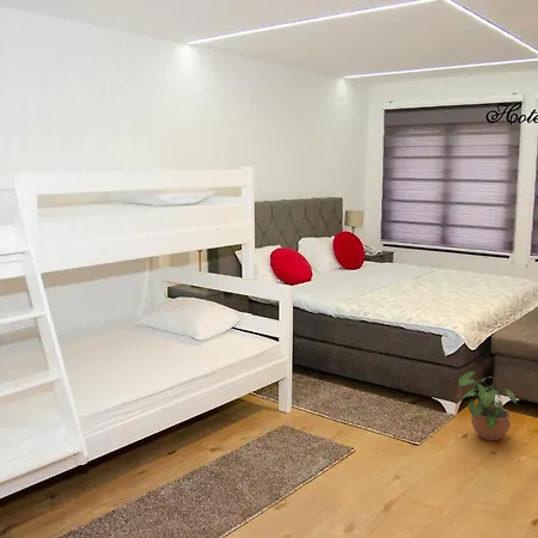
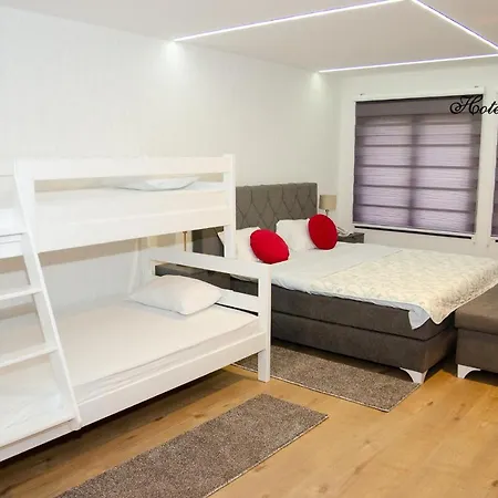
- potted plant [458,371,518,441]
